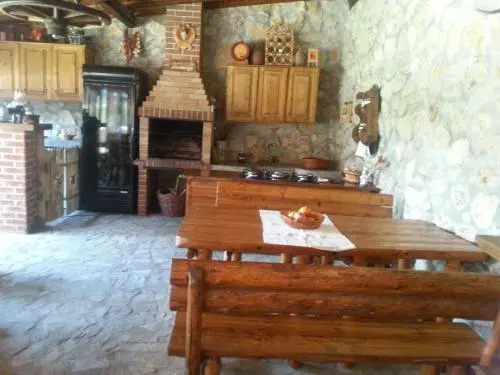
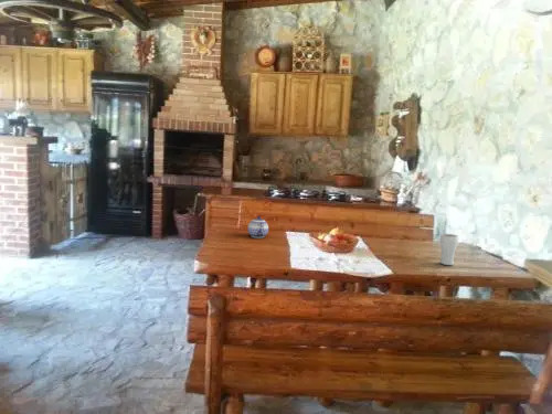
+ teapot [246,215,269,238]
+ drinking glass [439,233,459,266]
